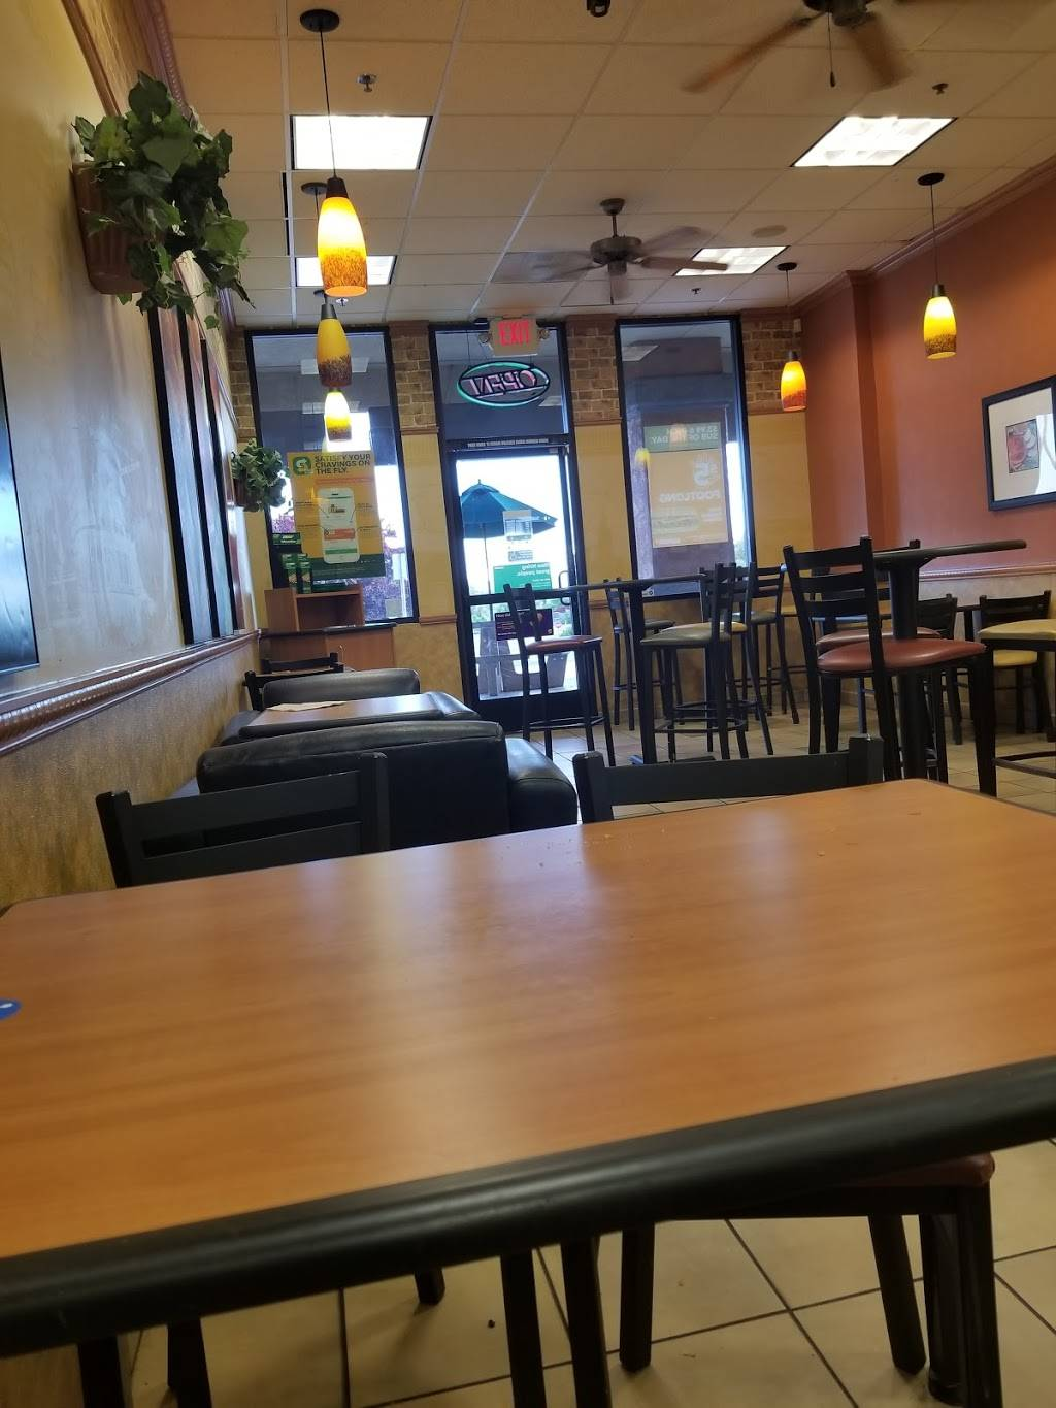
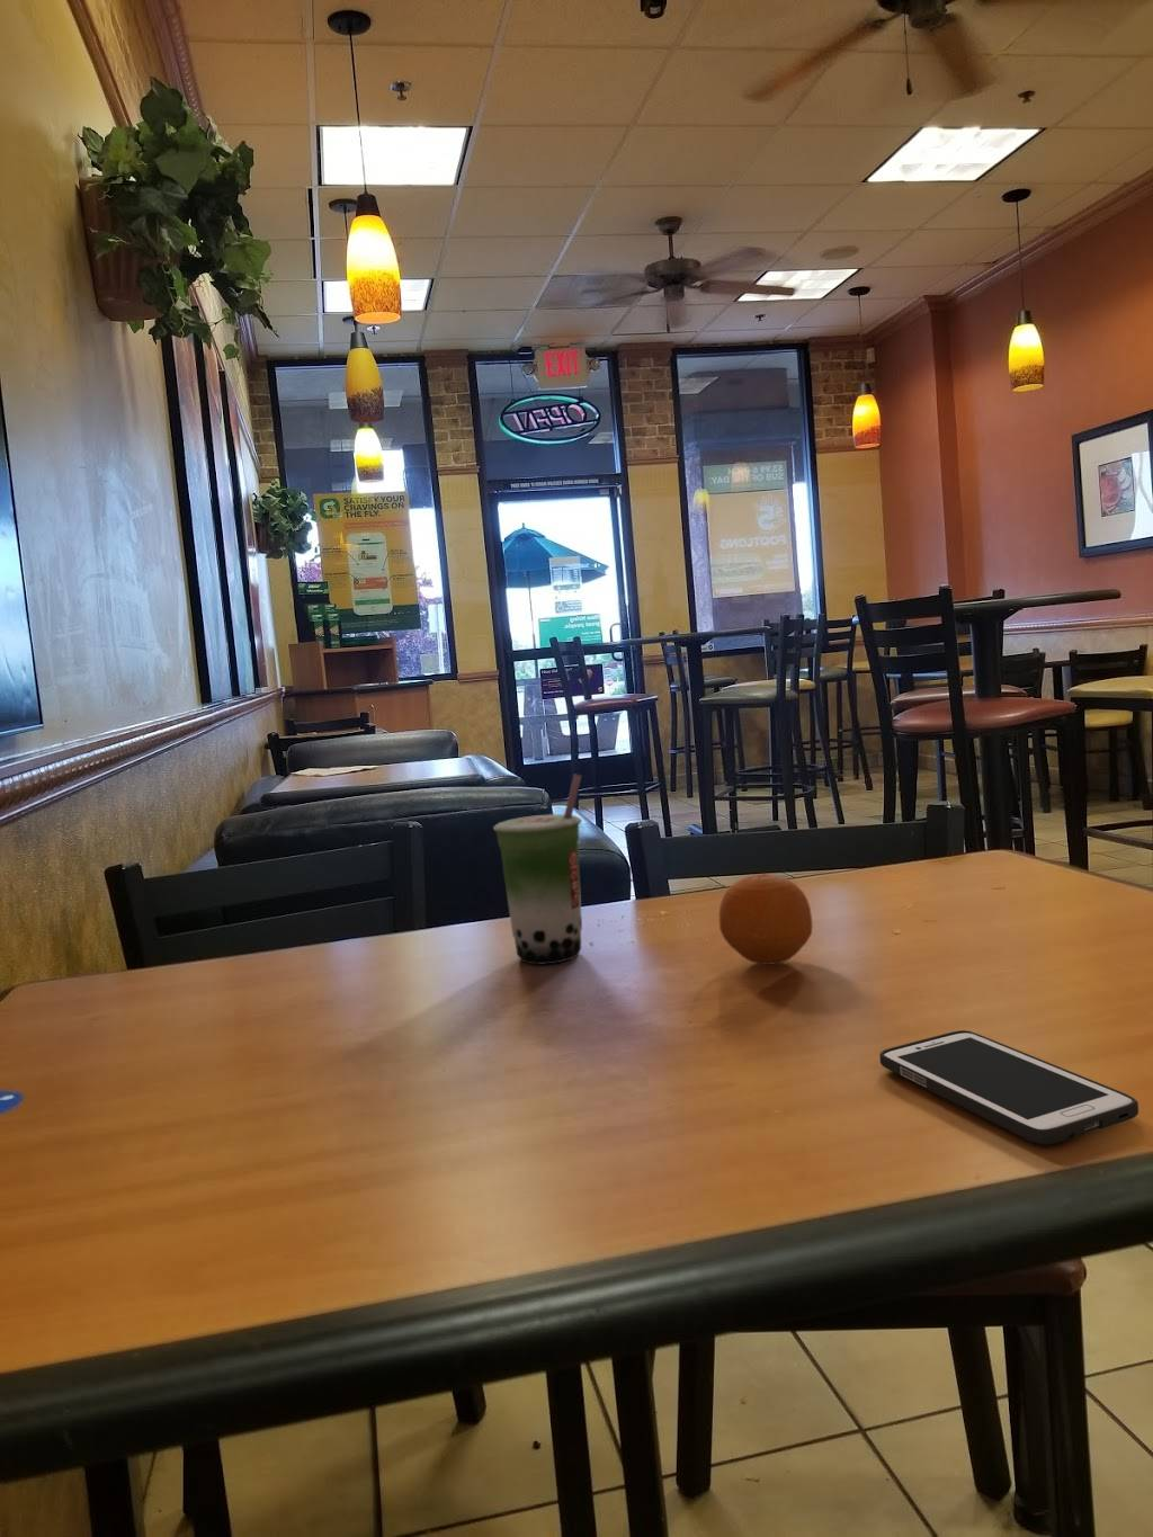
+ fruit [718,872,813,967]
+ cell phone [878,1030,1140,1146]
+ beverage cup [492,774,584,965]
